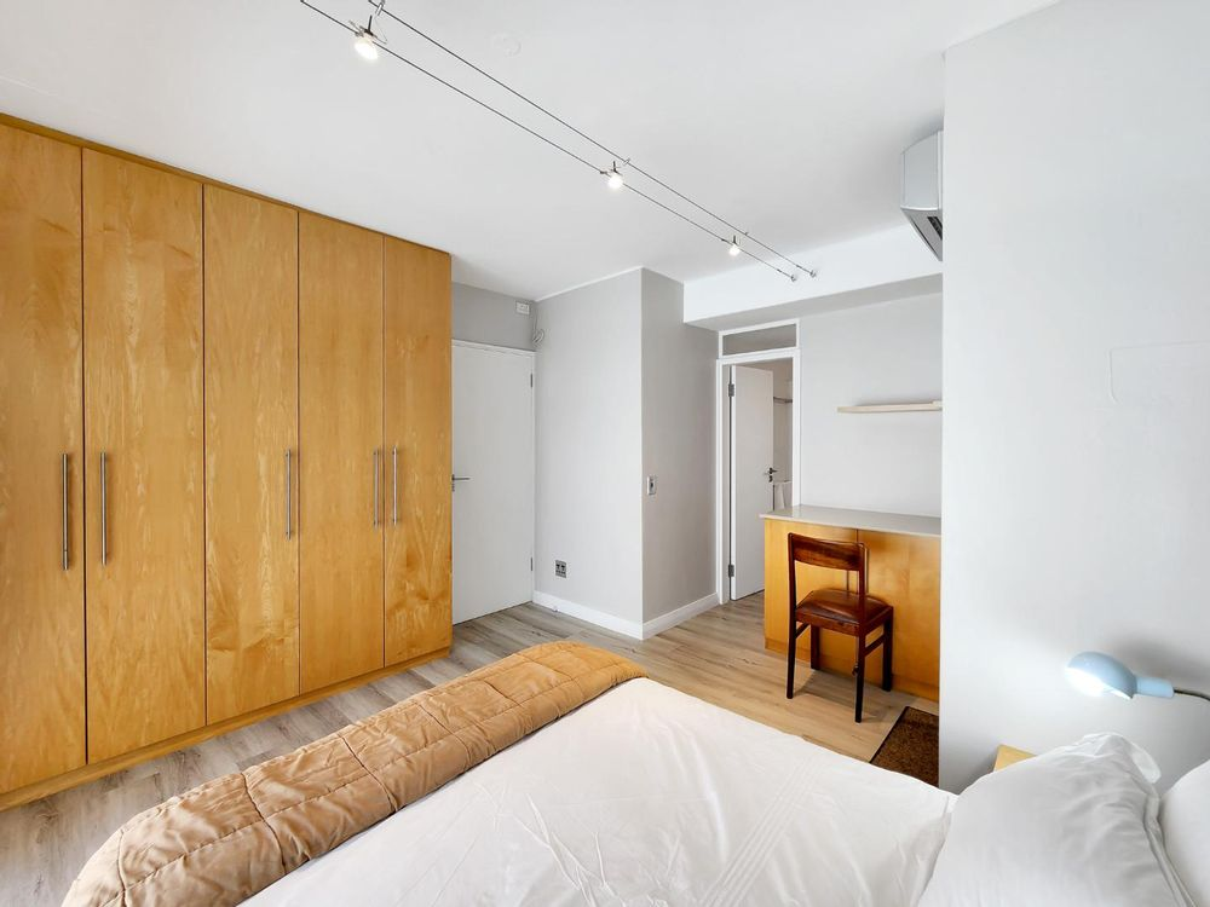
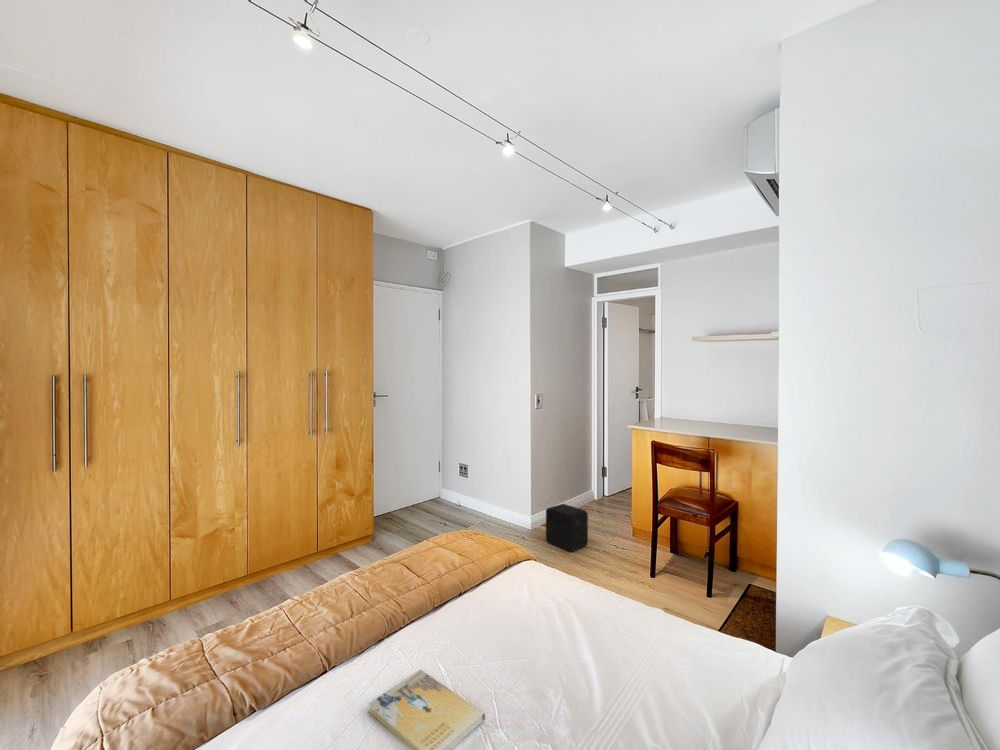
+ book [367,668,486,750]
+ air purifier [545,503,589,553]
